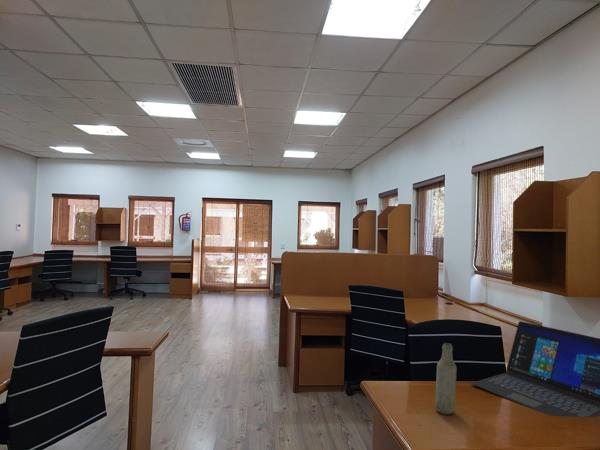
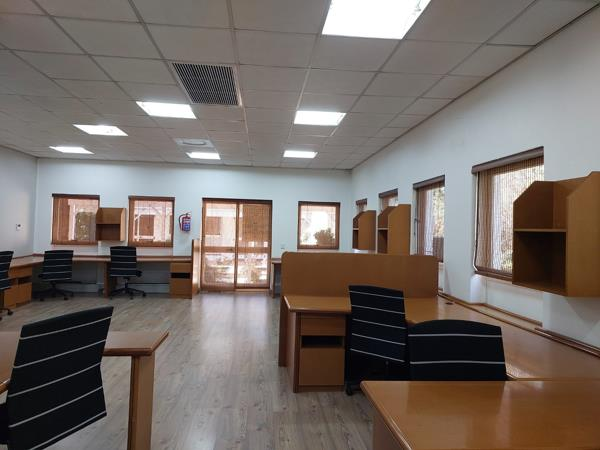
- bottle [434,342,457,416]
- laptop [470,320,600,418]
